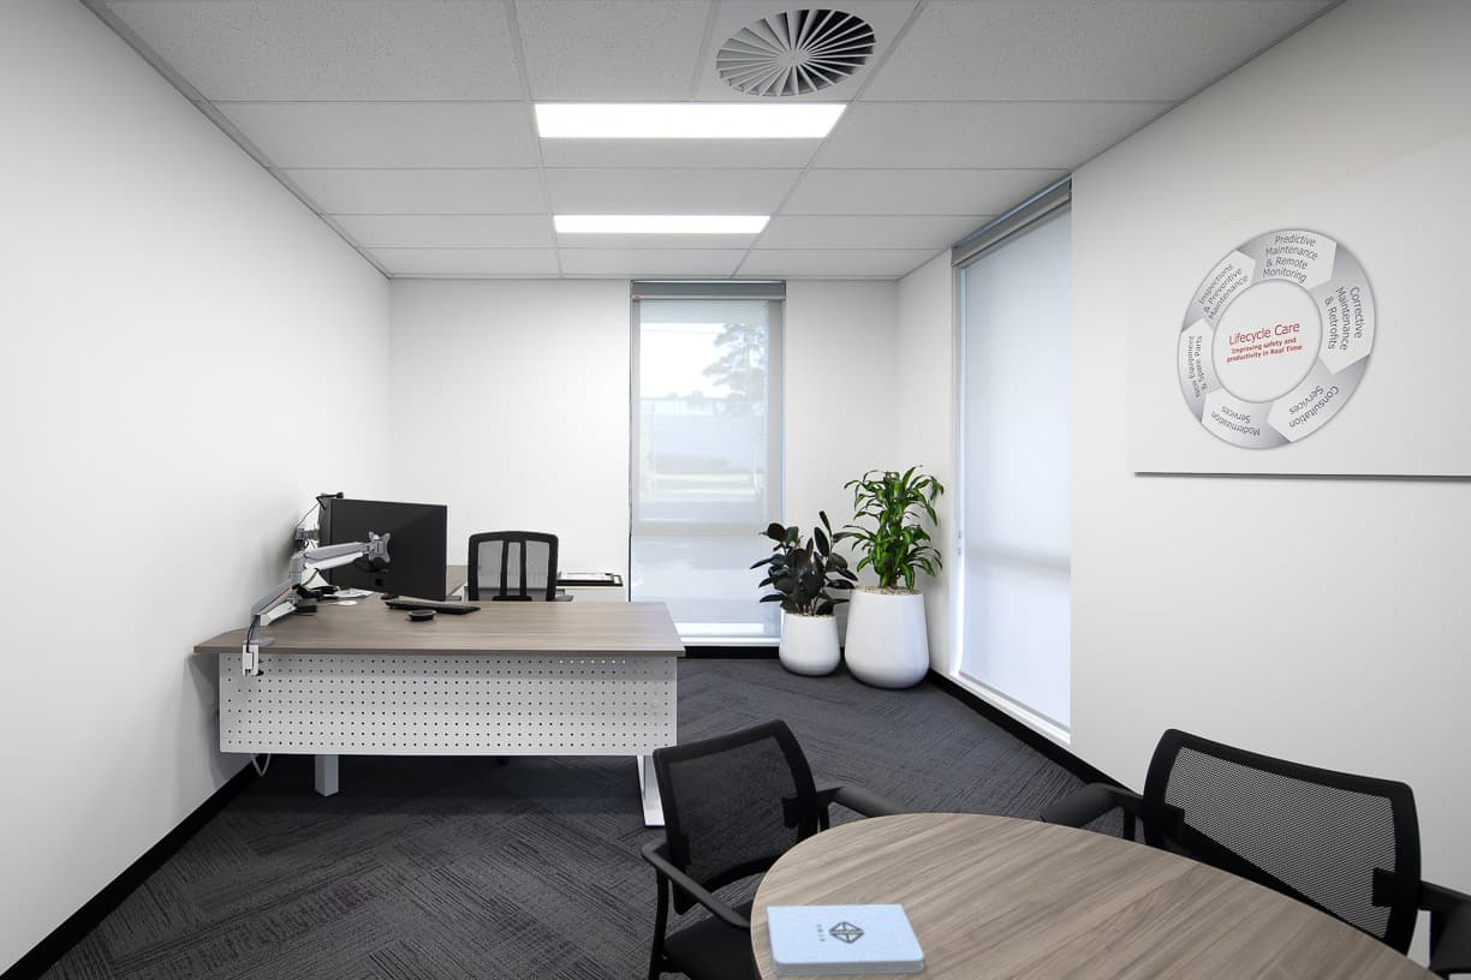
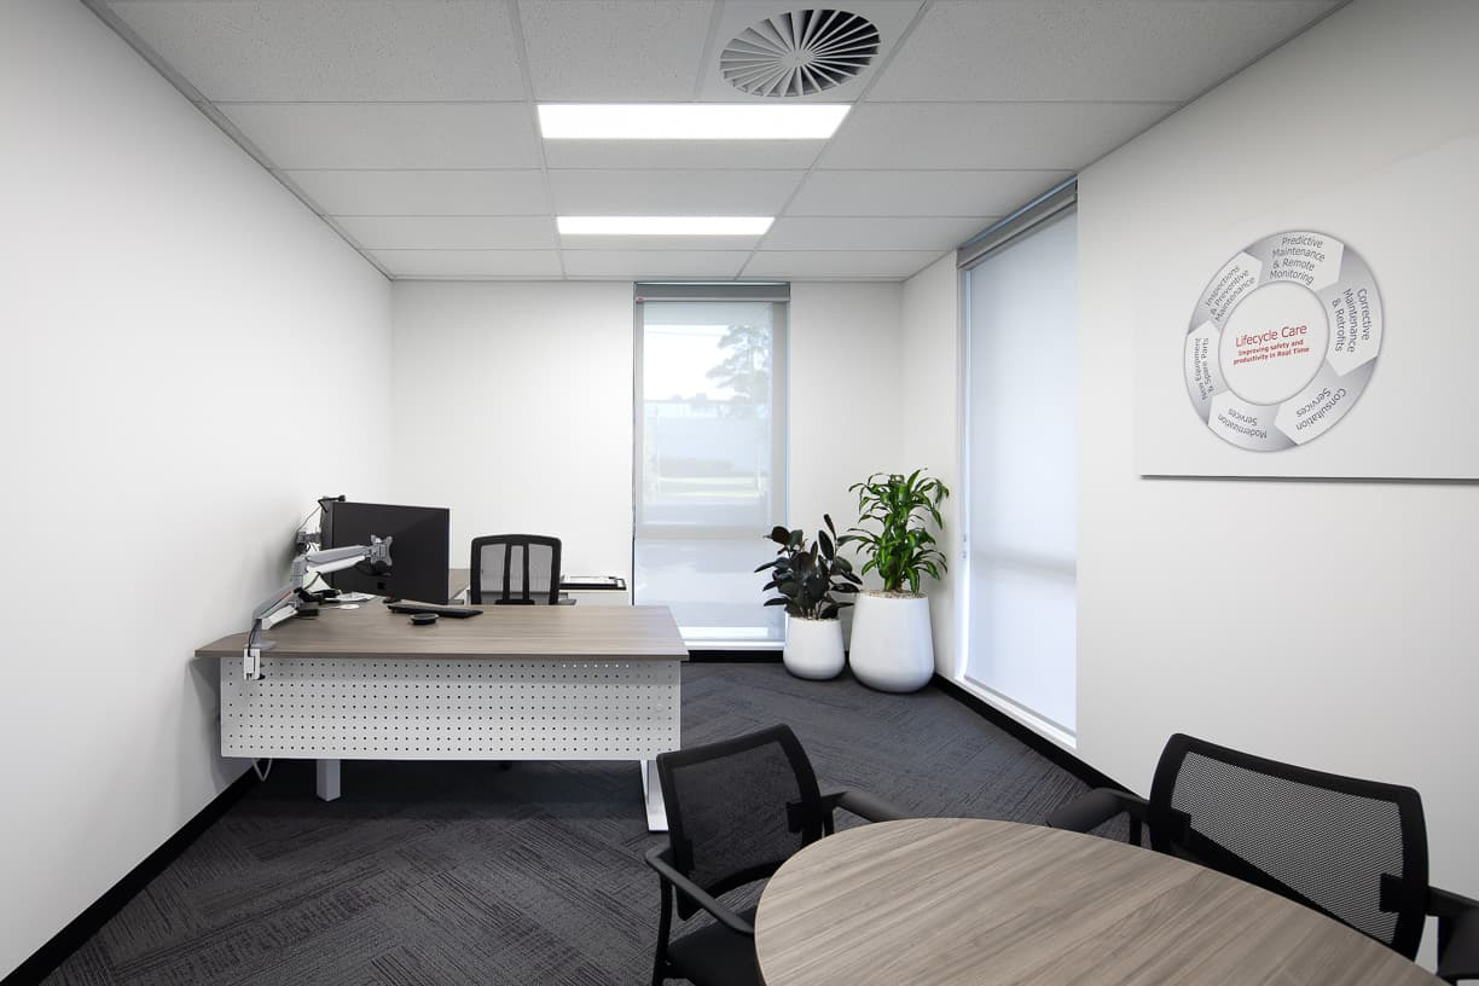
- notepad [766,903,925,976]
